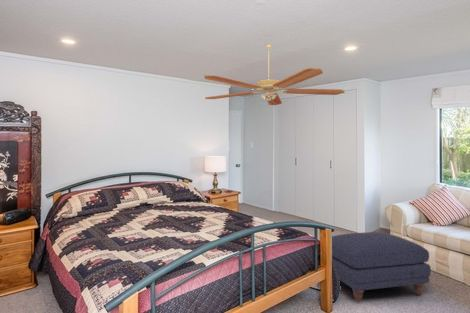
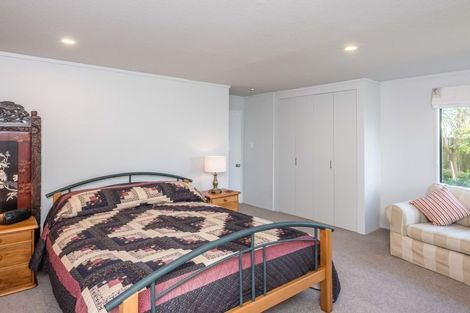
- ottoman [331,231,432,303]
- ceiling fan [203,43,346,106]
